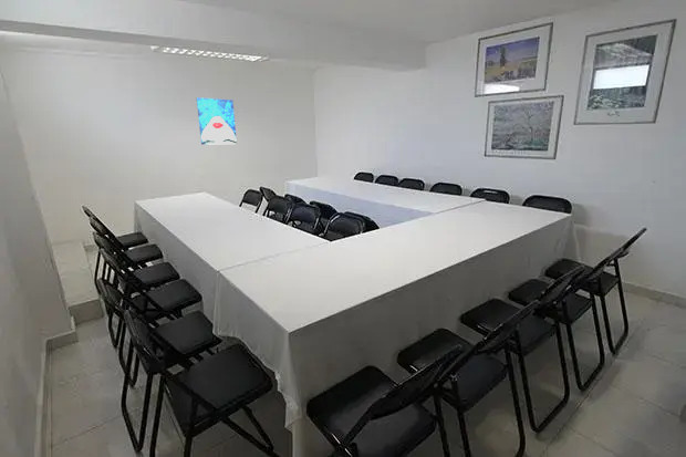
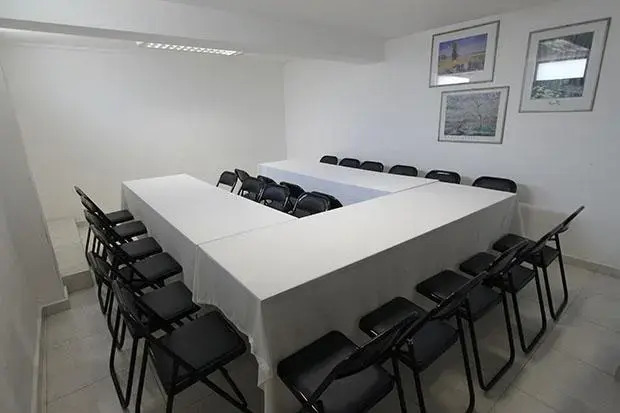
- wall art [196,96,238,146]
